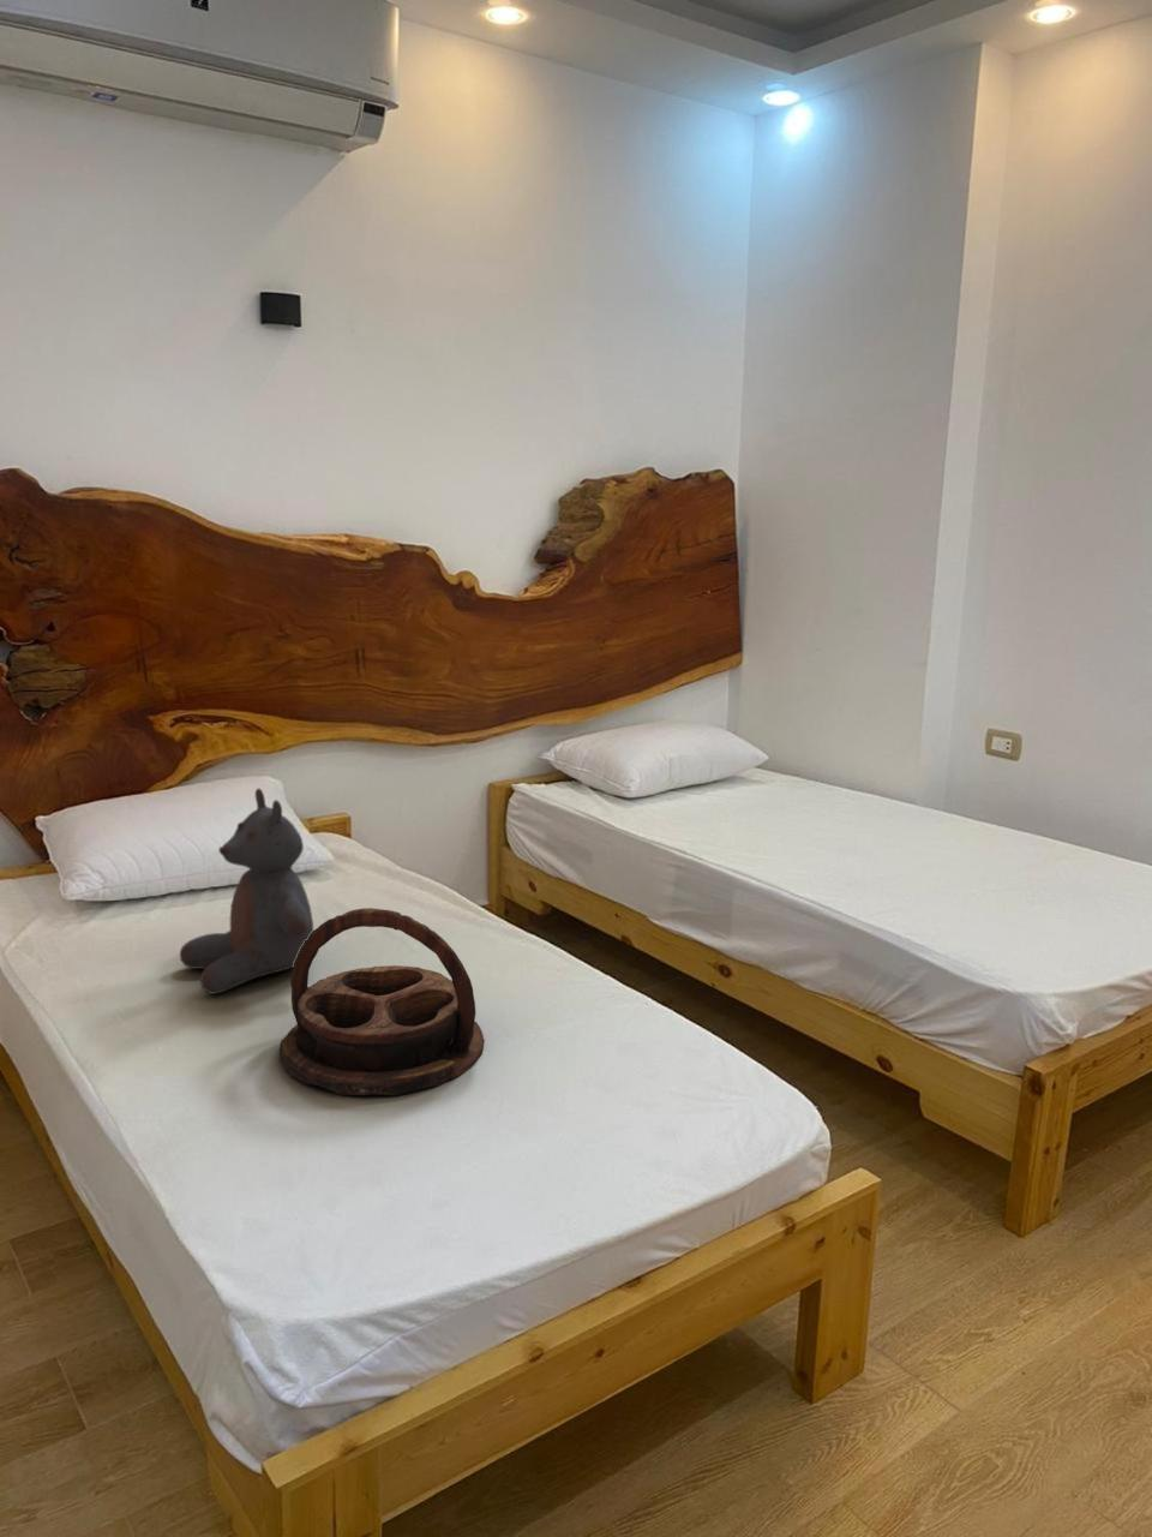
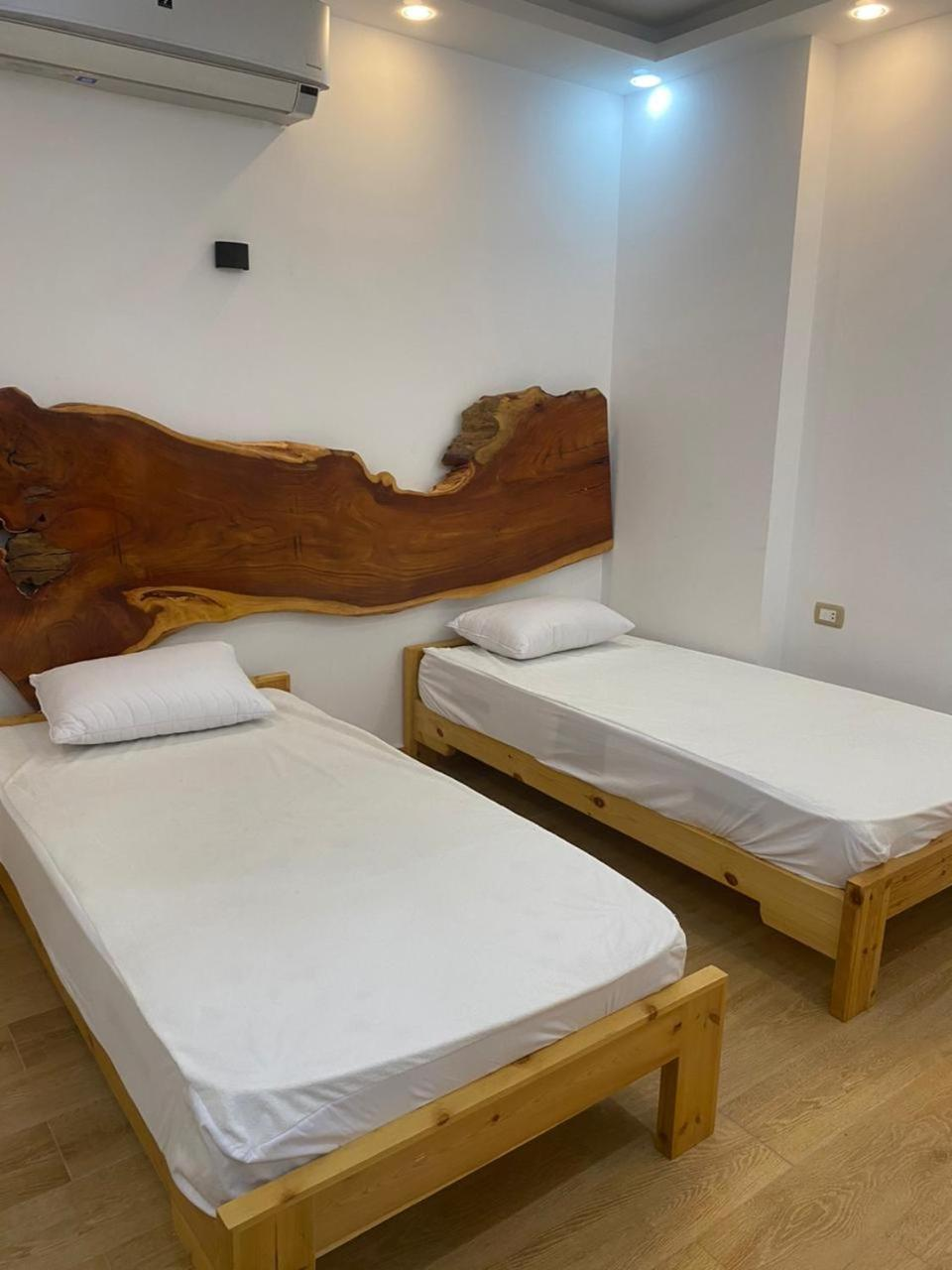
- teddy bear [179,787,315,996]
- serving tray [278,906,485,1098]
